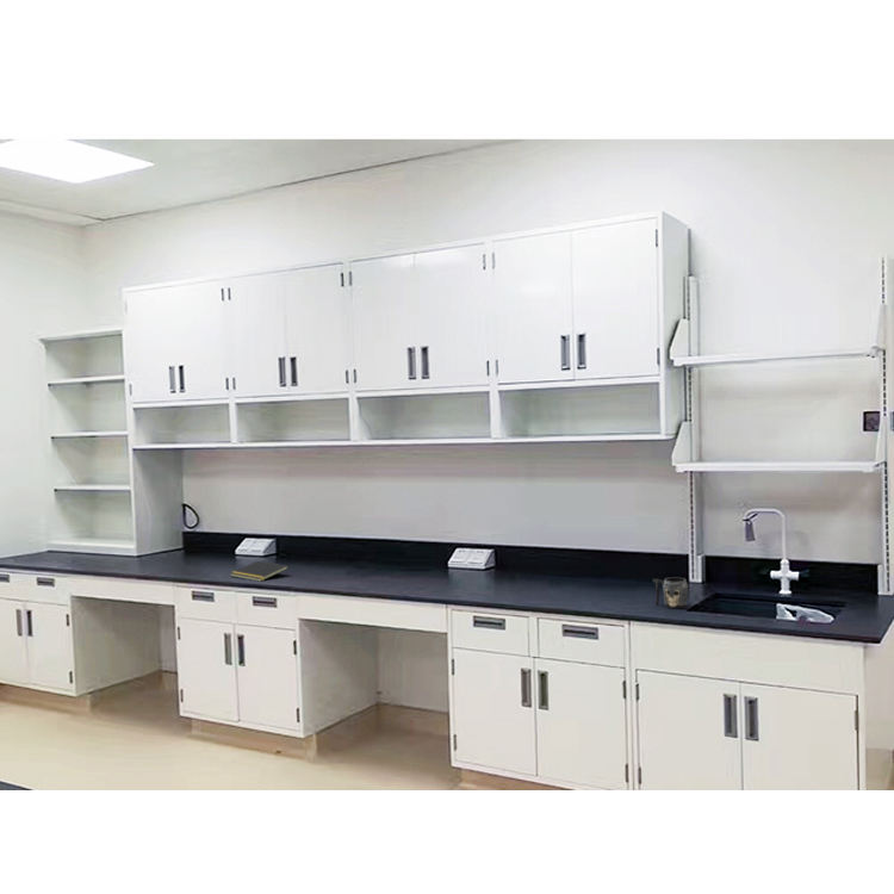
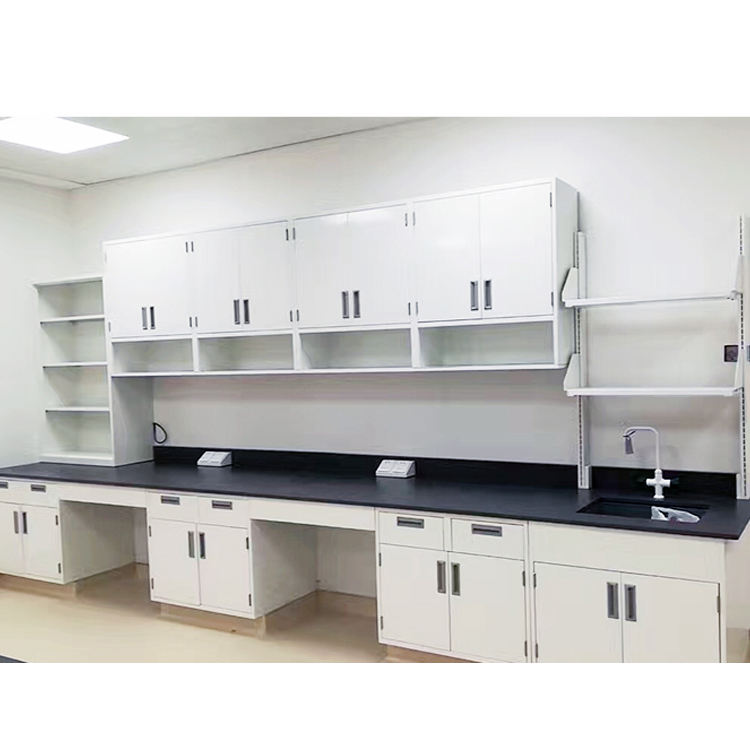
- notepad [230,560,290,583]
- mug [652,576,689,609]
